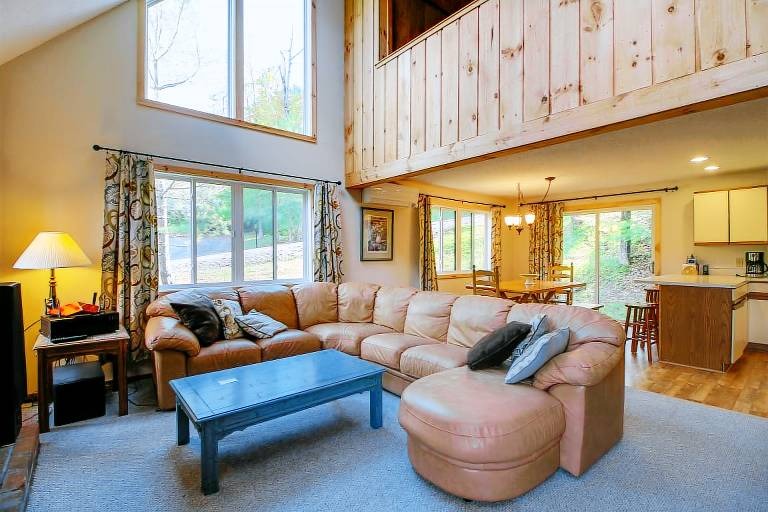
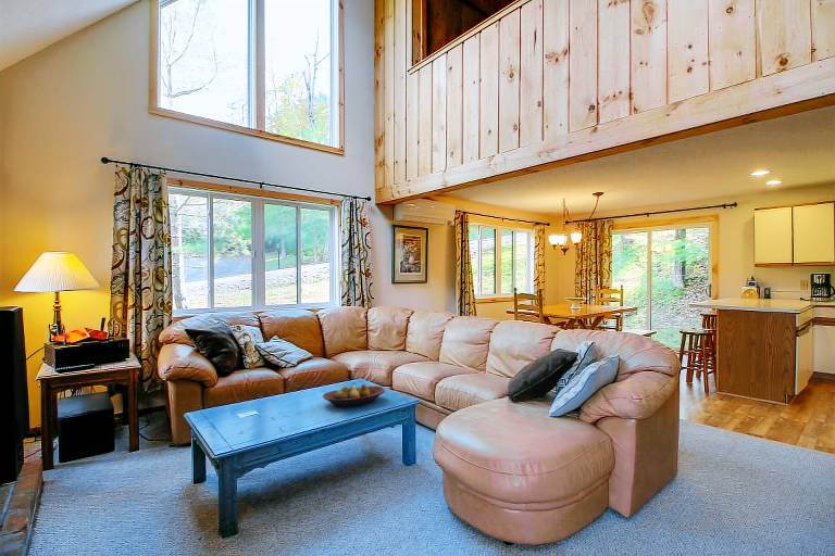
+ fruit bowl [322,383,386,407]
